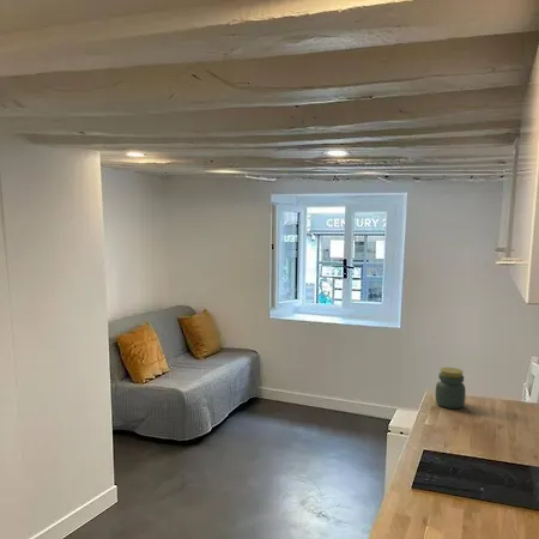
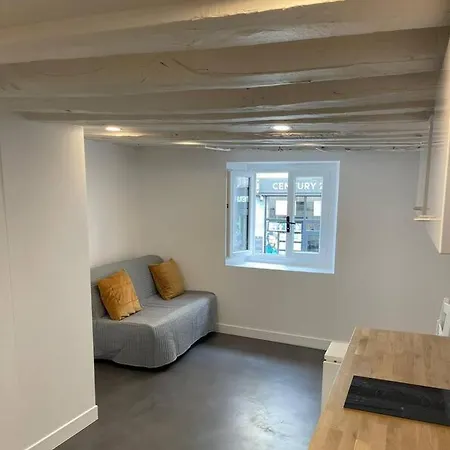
- jar [434,367,467,410]
